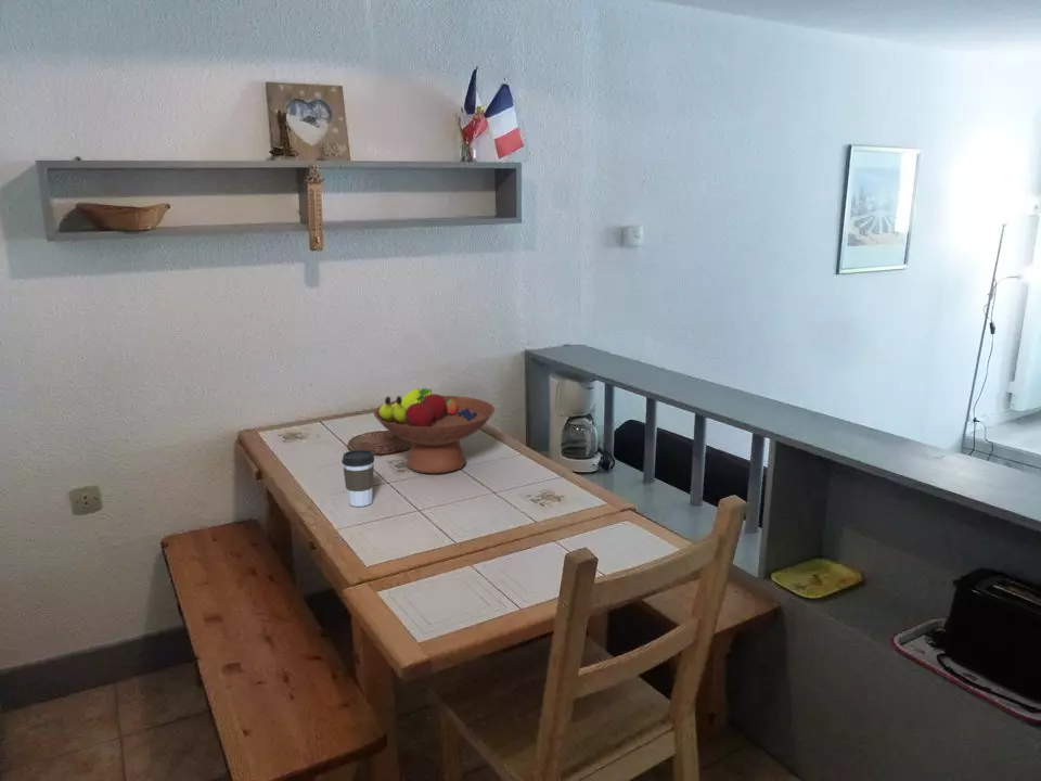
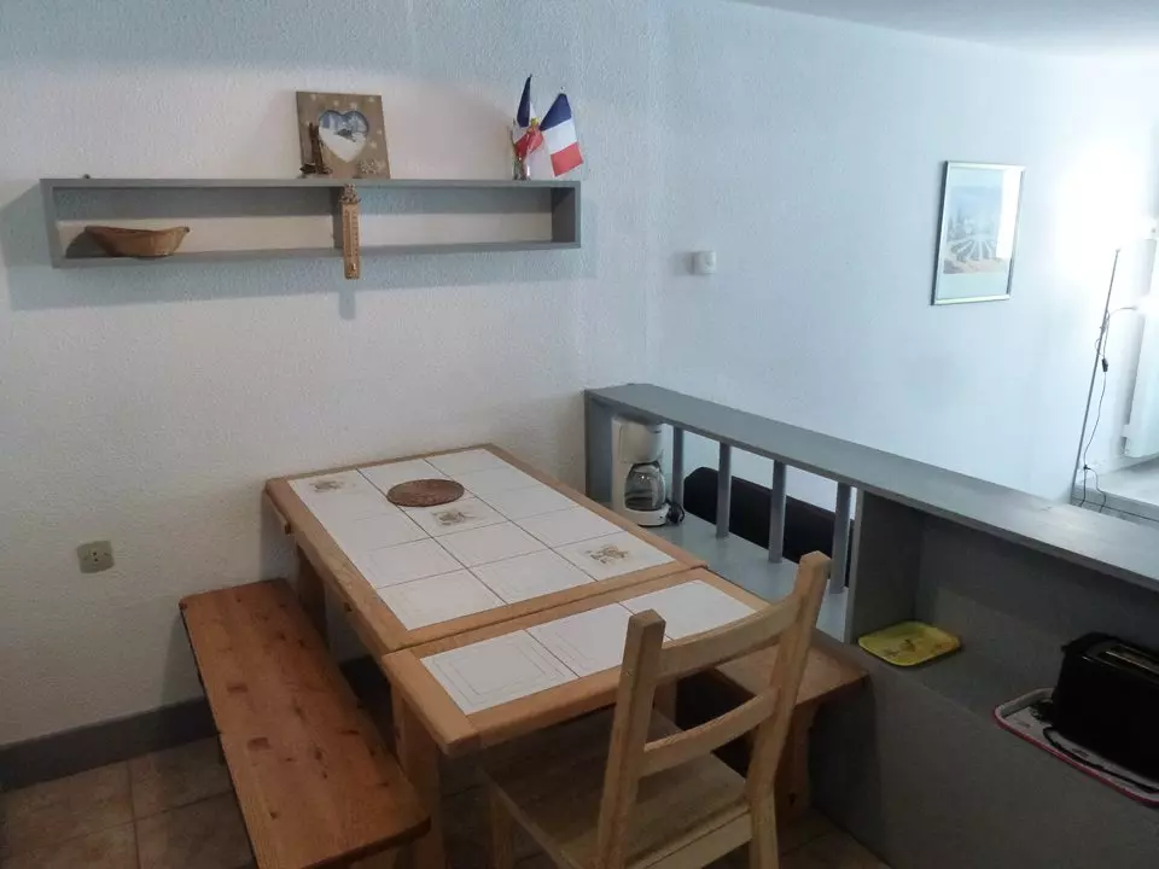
- coffee cup [340,449,375,508]
- fruit bowl [373,387,496,475]
